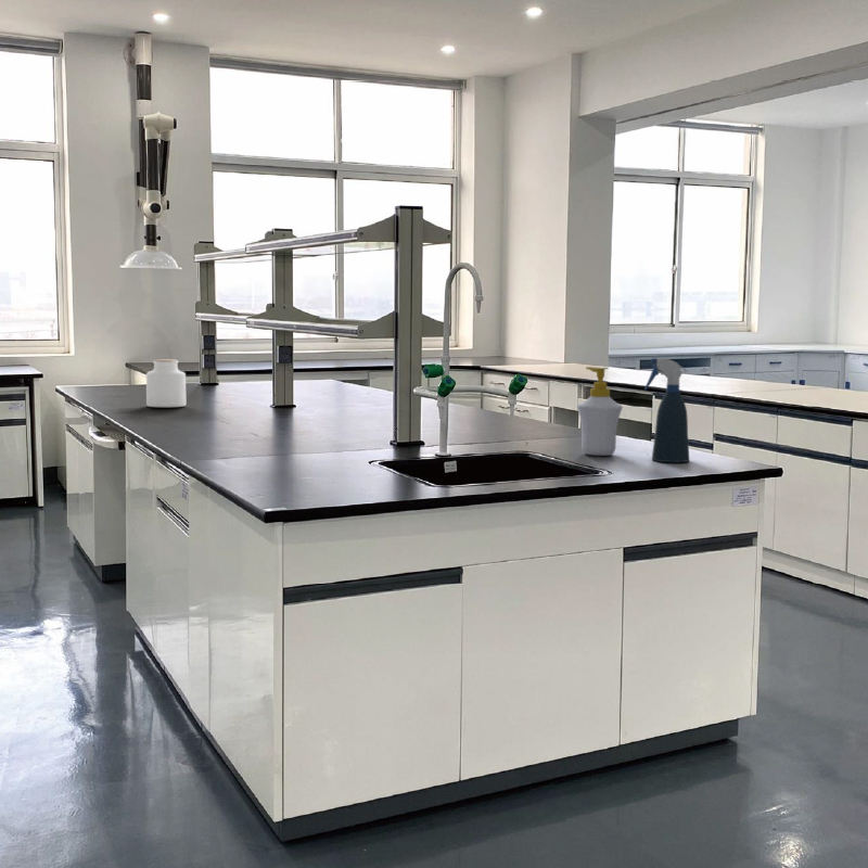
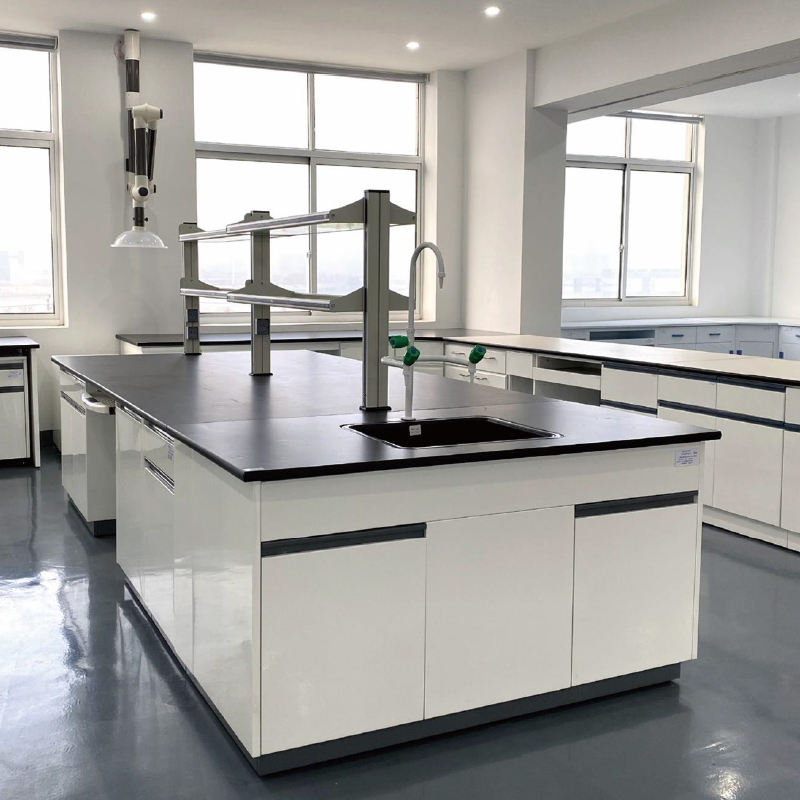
- soap bottle [576,366,624,457]
- jar [145,359,187,408]
- spray bottle [643,357,690,463]
